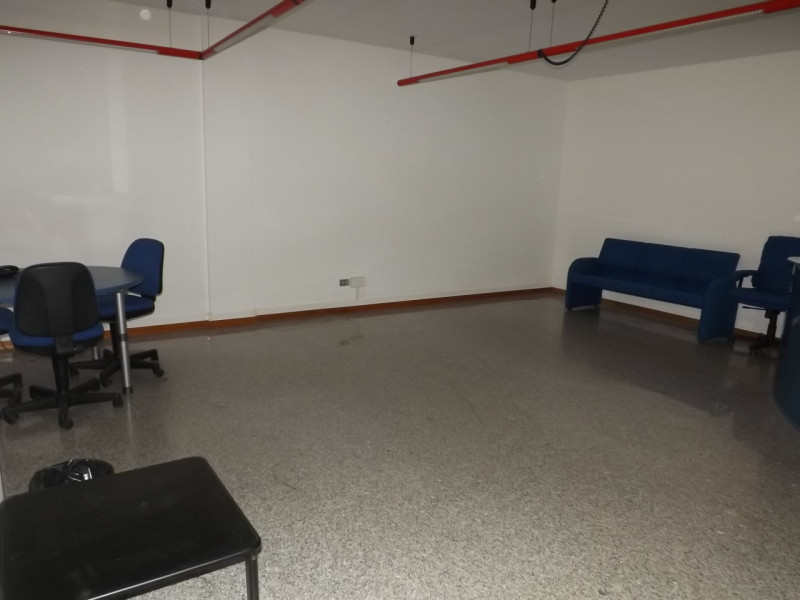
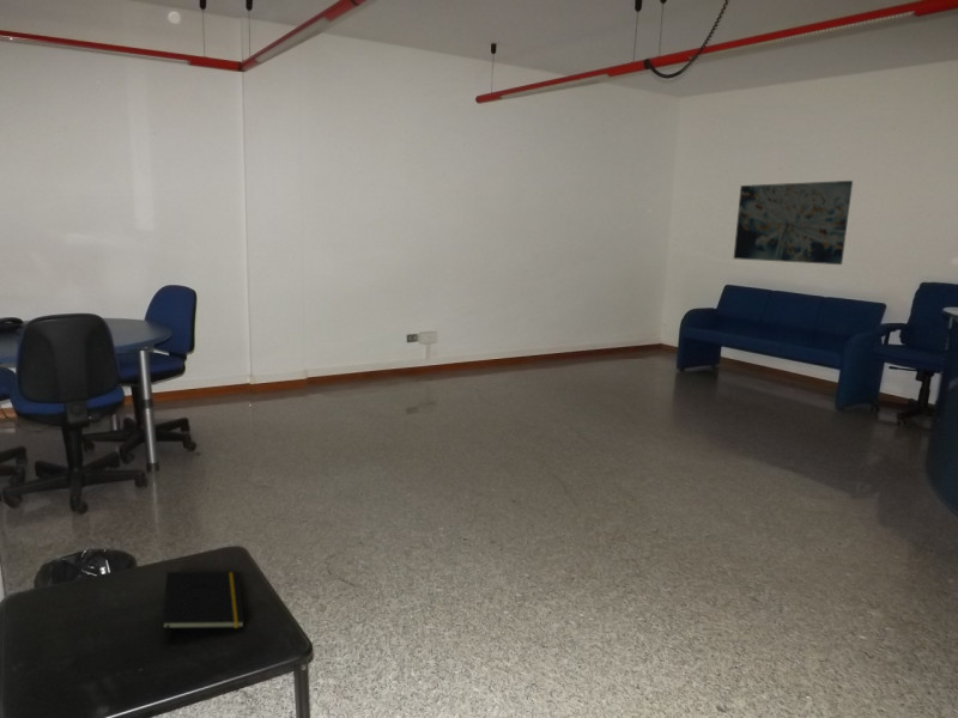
+ wall art [733,180,854,266]
+ notepad [162,571,245,645]
